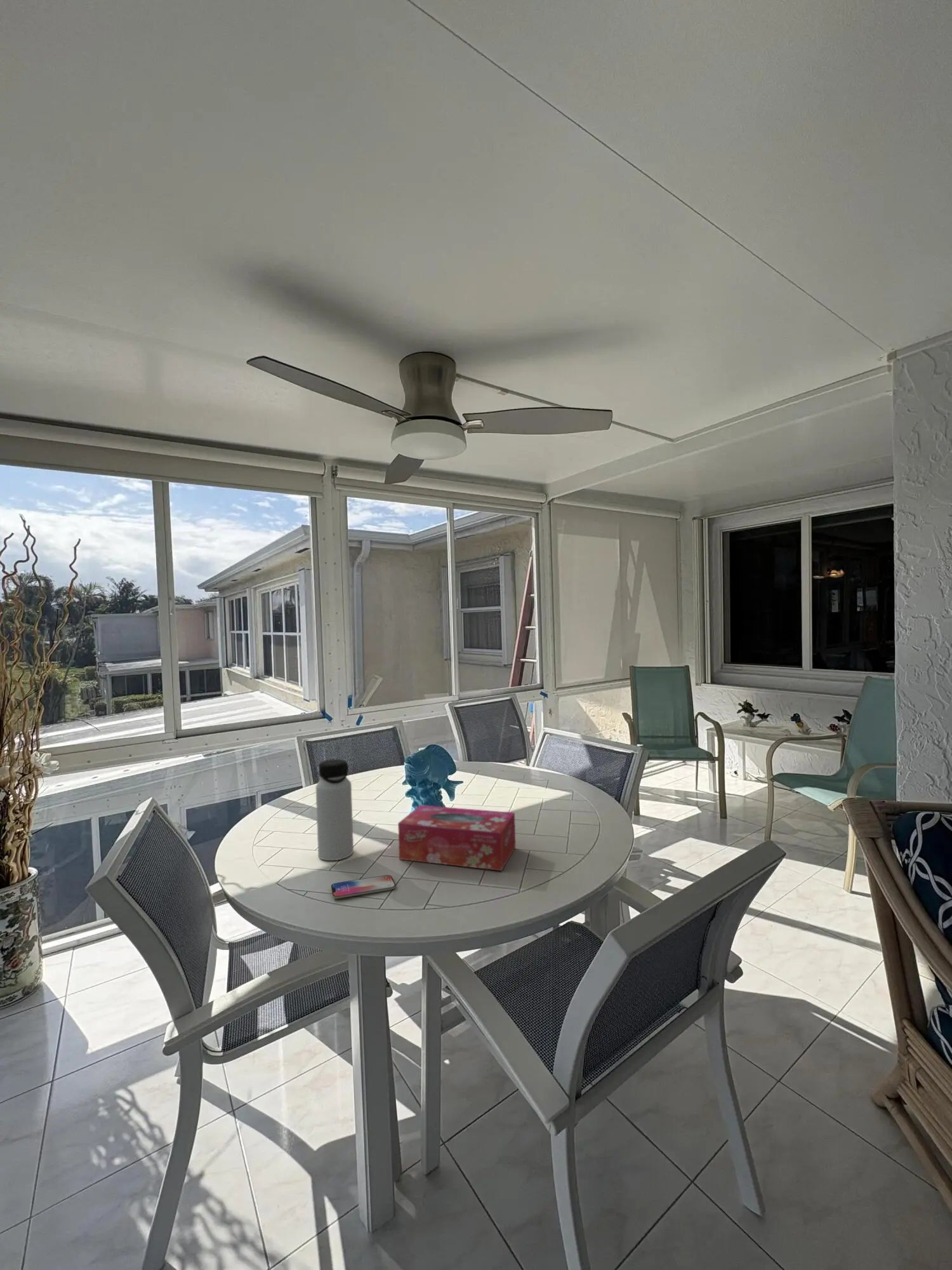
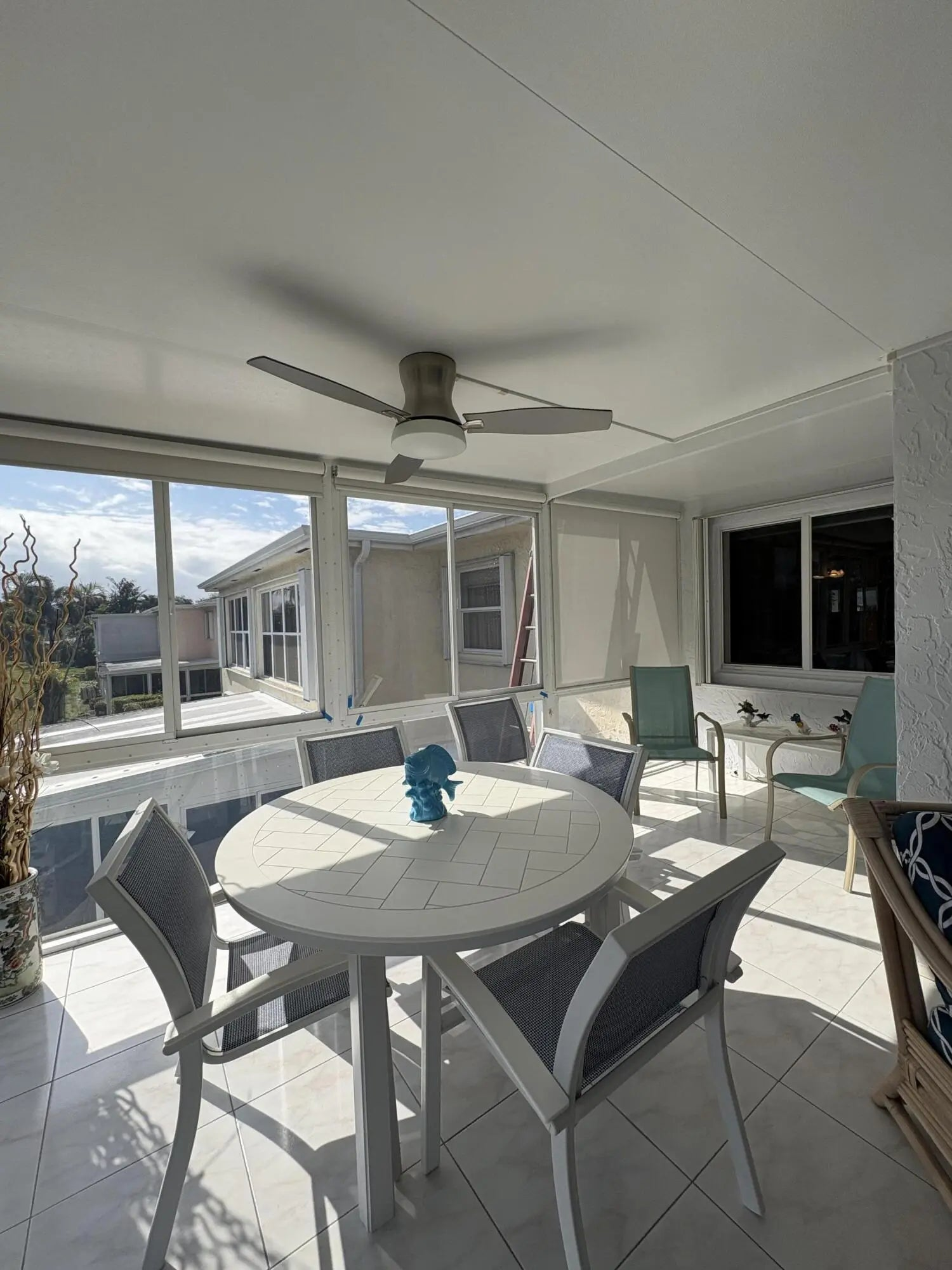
- tissue box [397,805,516,871]
- water bottle [315,759,354,861]
- smartphone [331,874,396,899]
